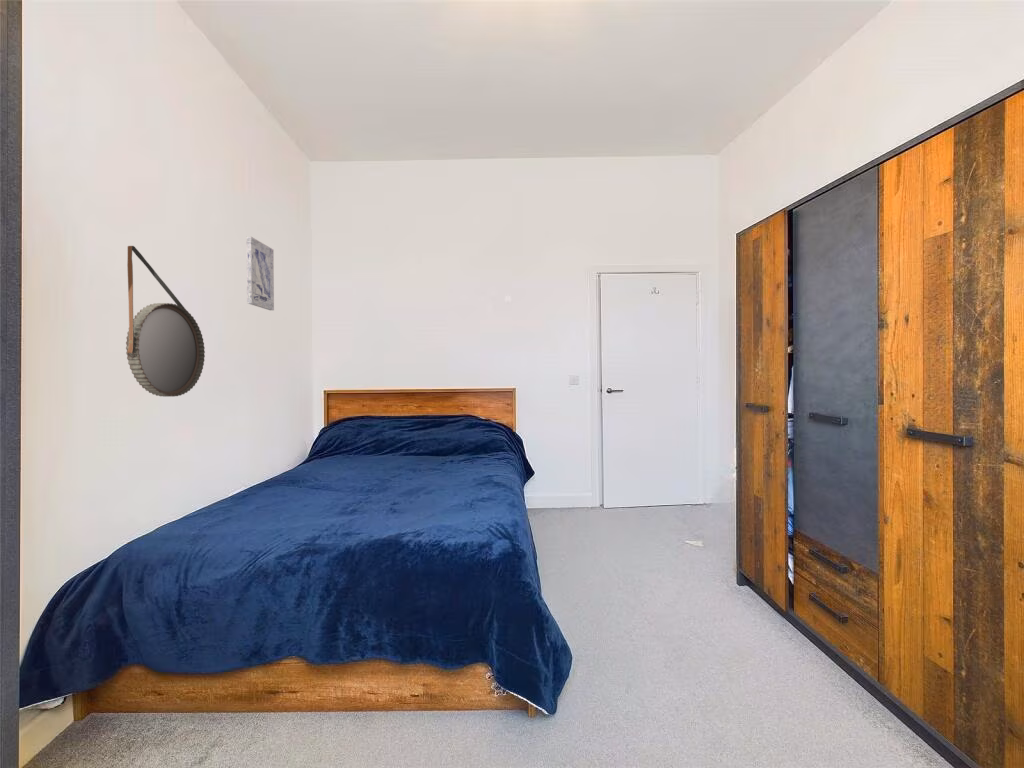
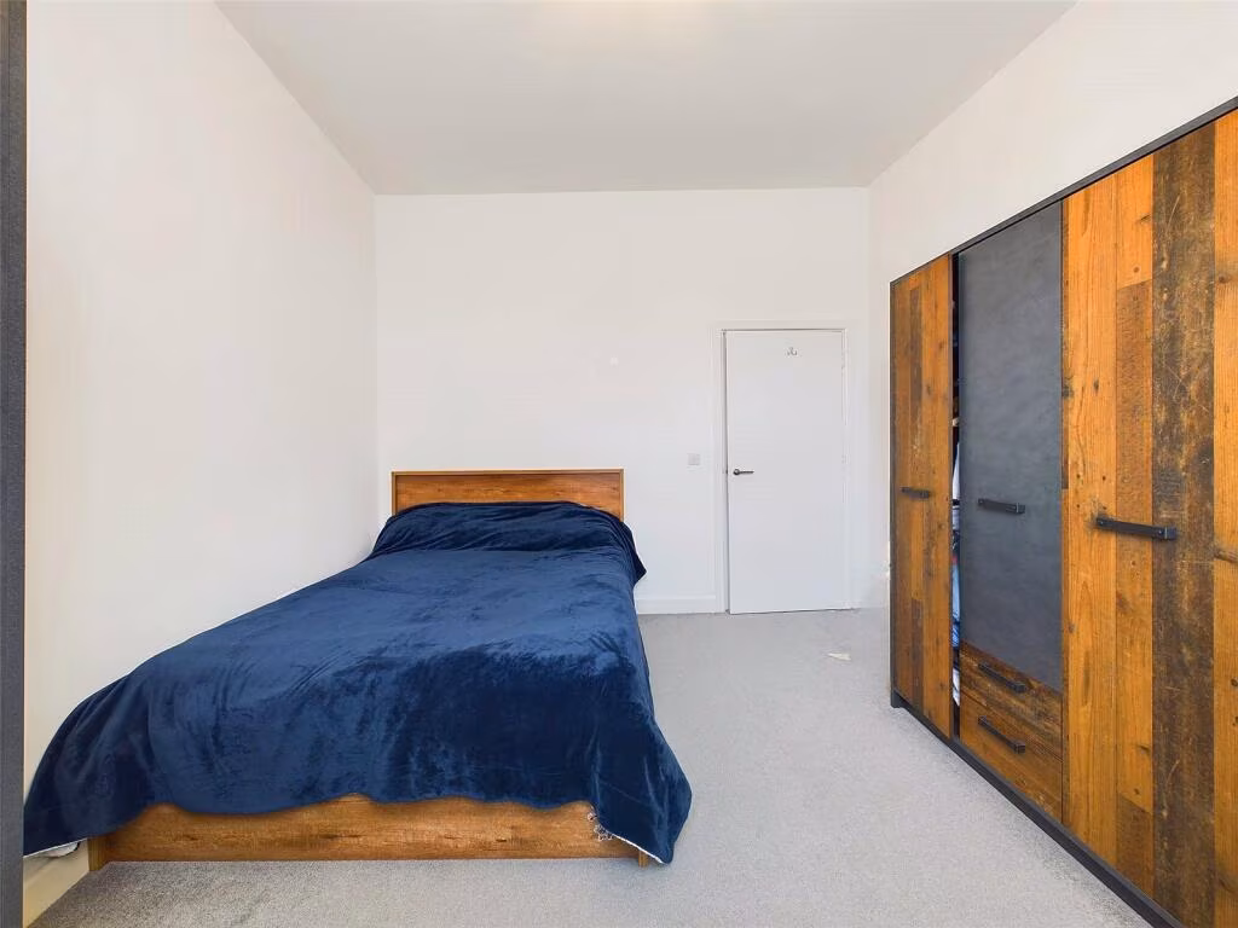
- home mirror [125,245,206,398]
- wall art [246,235,275,311]
